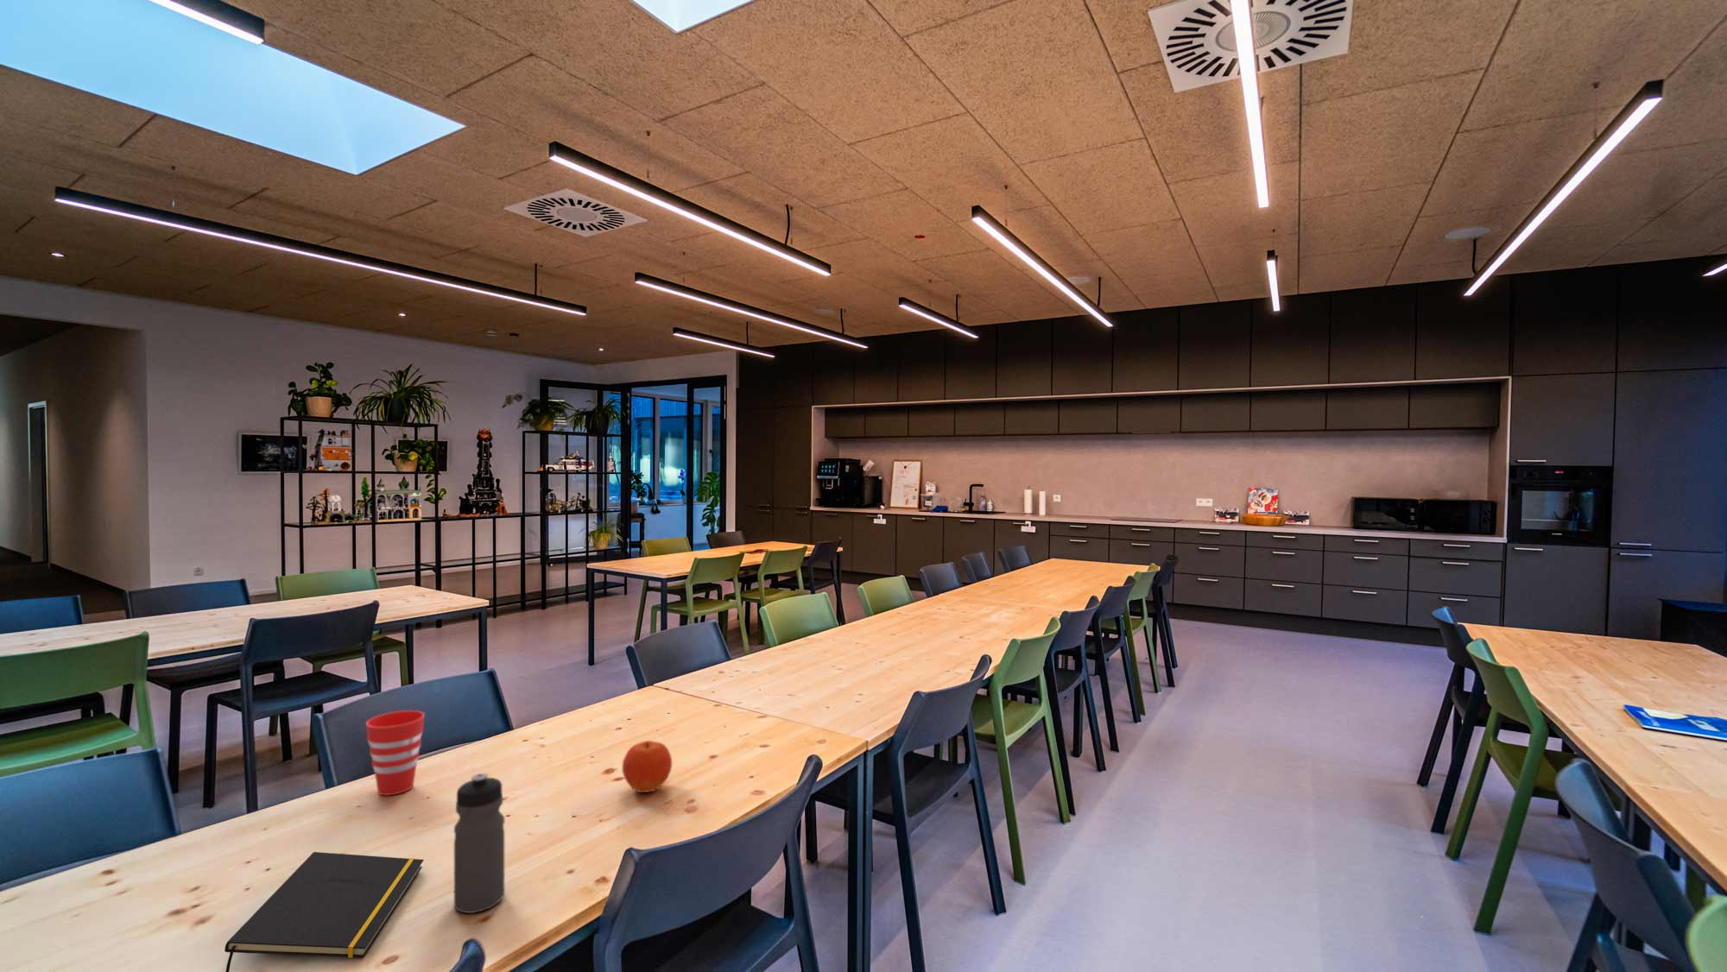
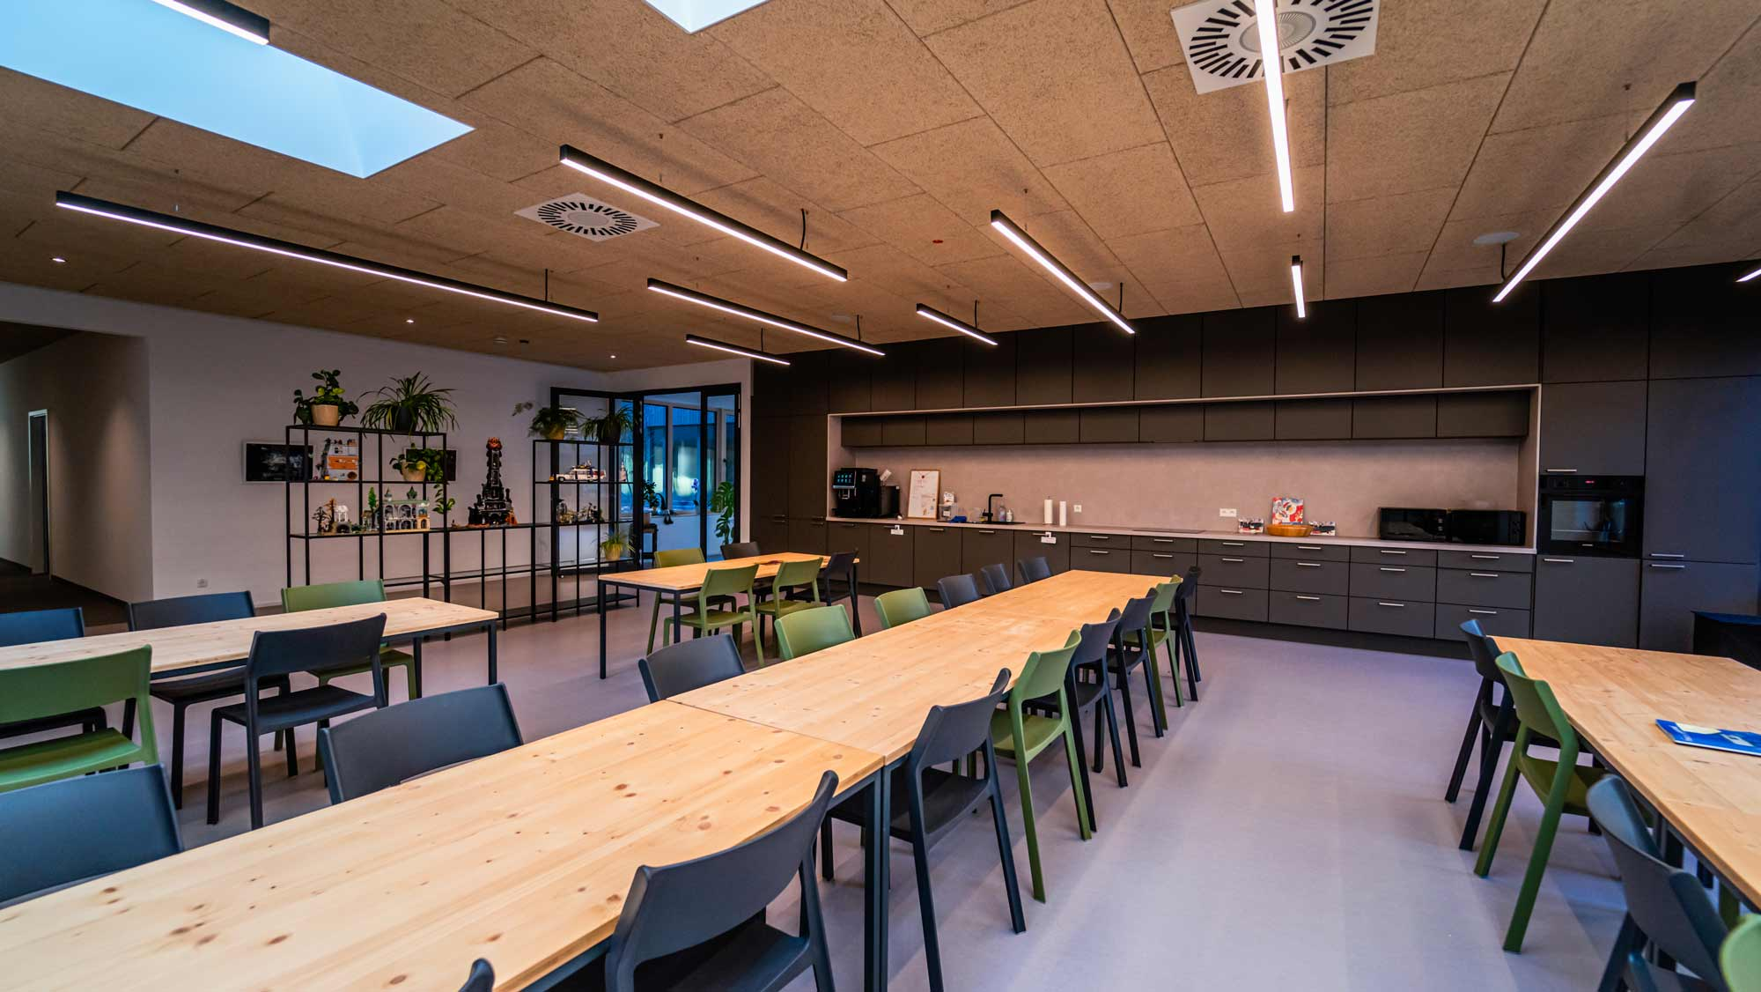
- water bottle [453,773,505,914]
- fruit [620,740,673,793]
- notepad [224,851,425,972]
- cup [365,710,425,795]
